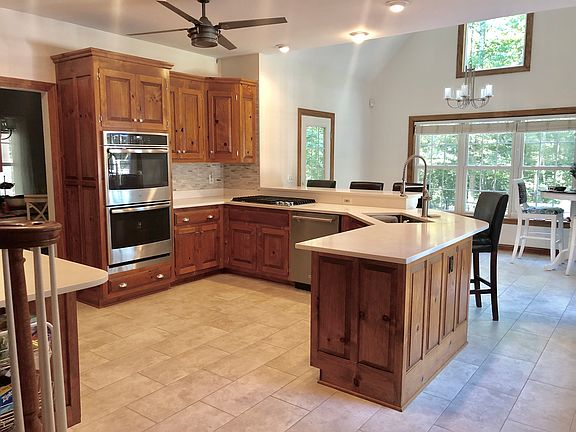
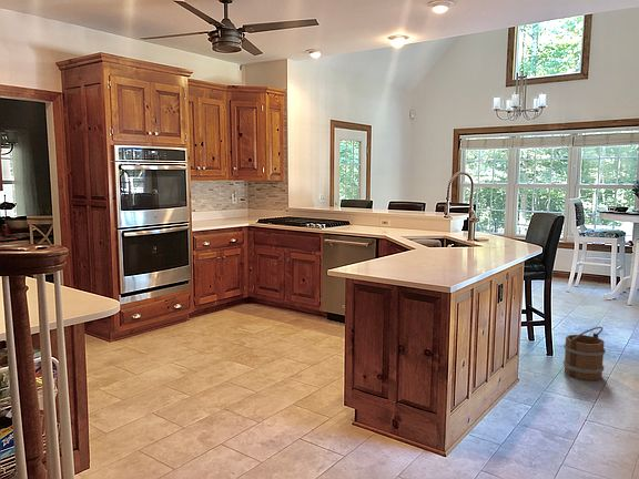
+ bucket [562,326,607,381]
